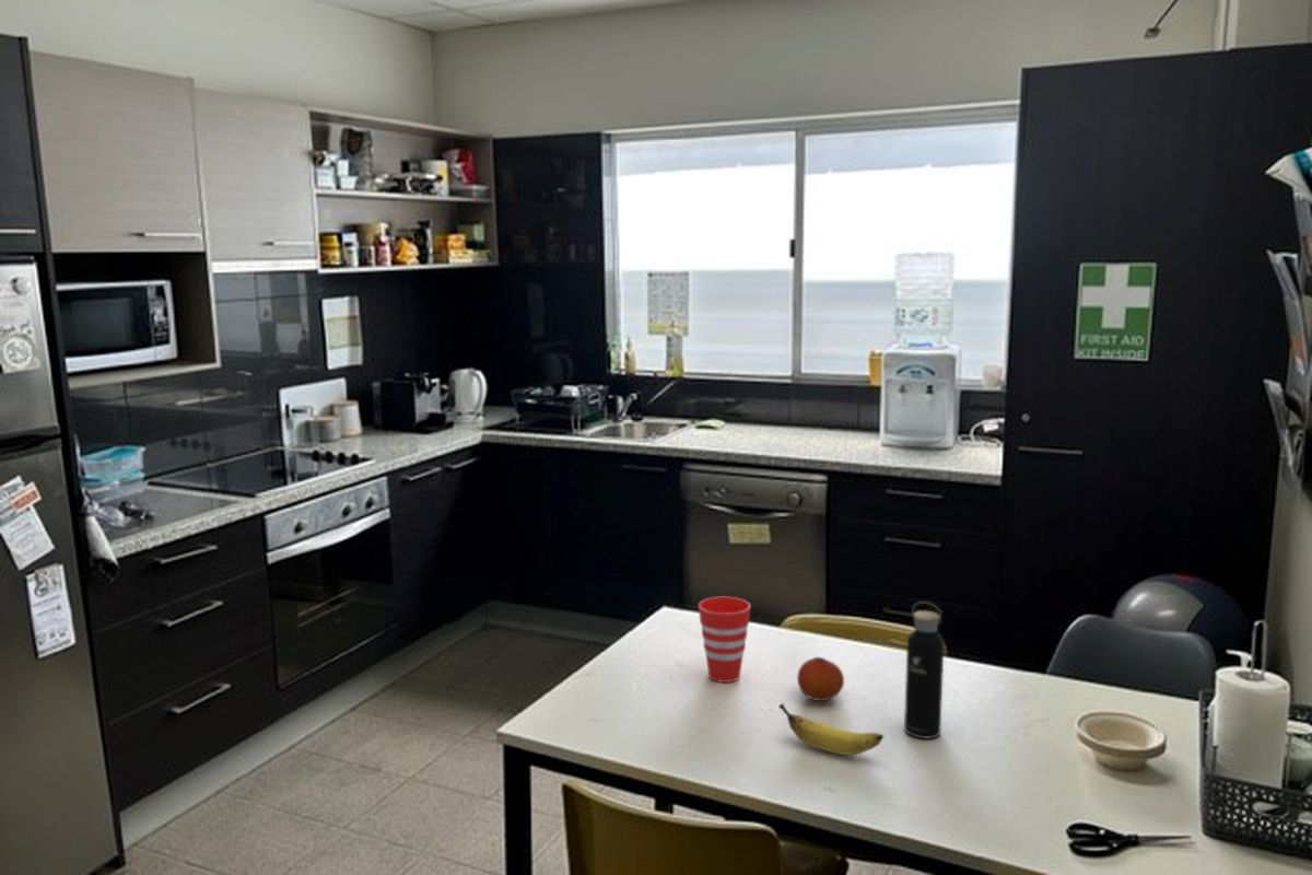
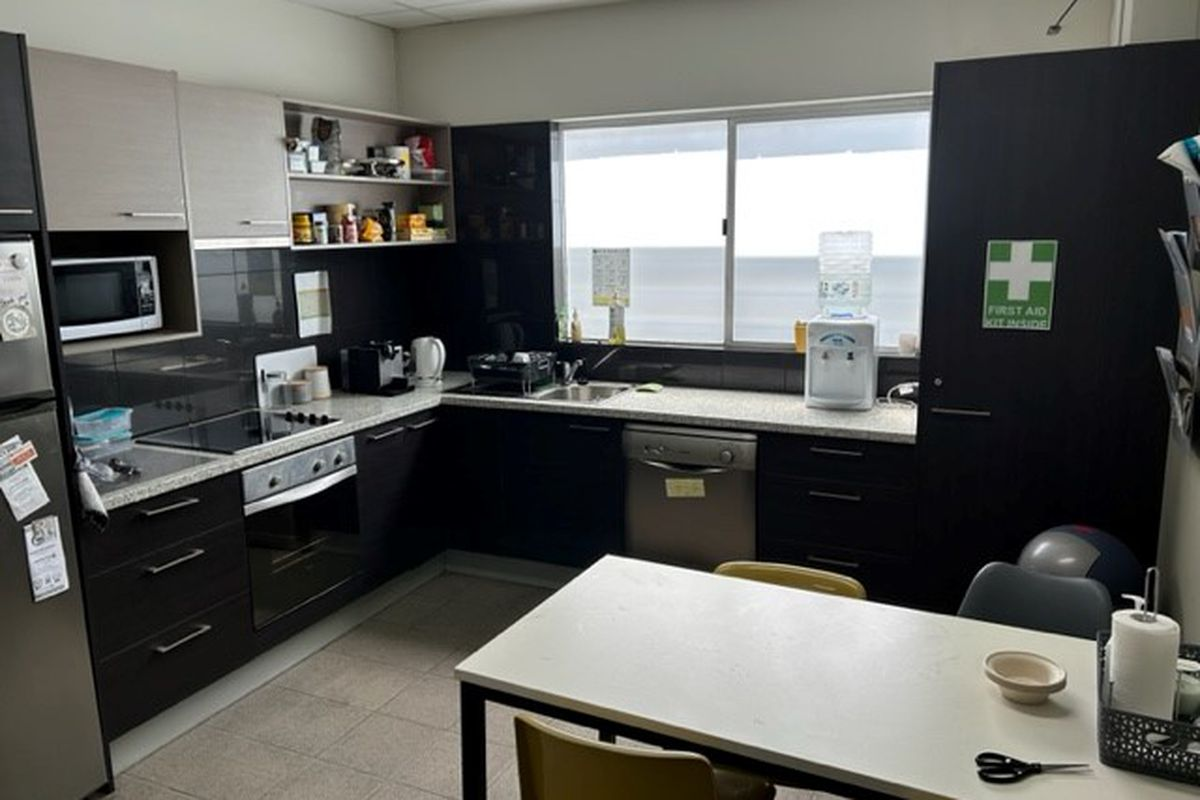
- cup [698,596,751,684]
- banana [777,702,885,756]
- fruit [796,656,845,702]
- water bottle [903,600,946,739]
